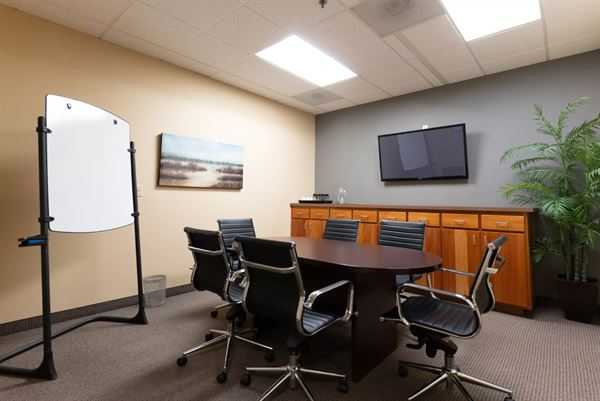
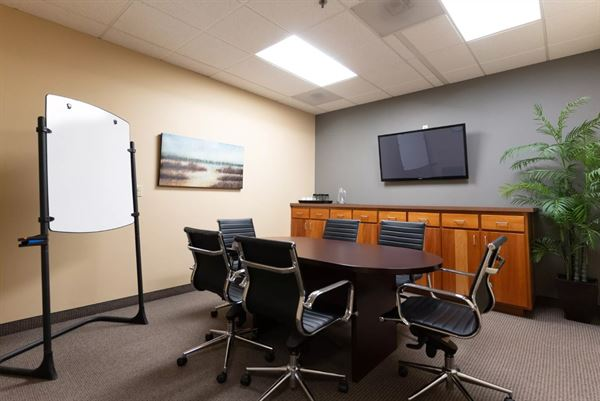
- wastebasket [142,274,167,308]
